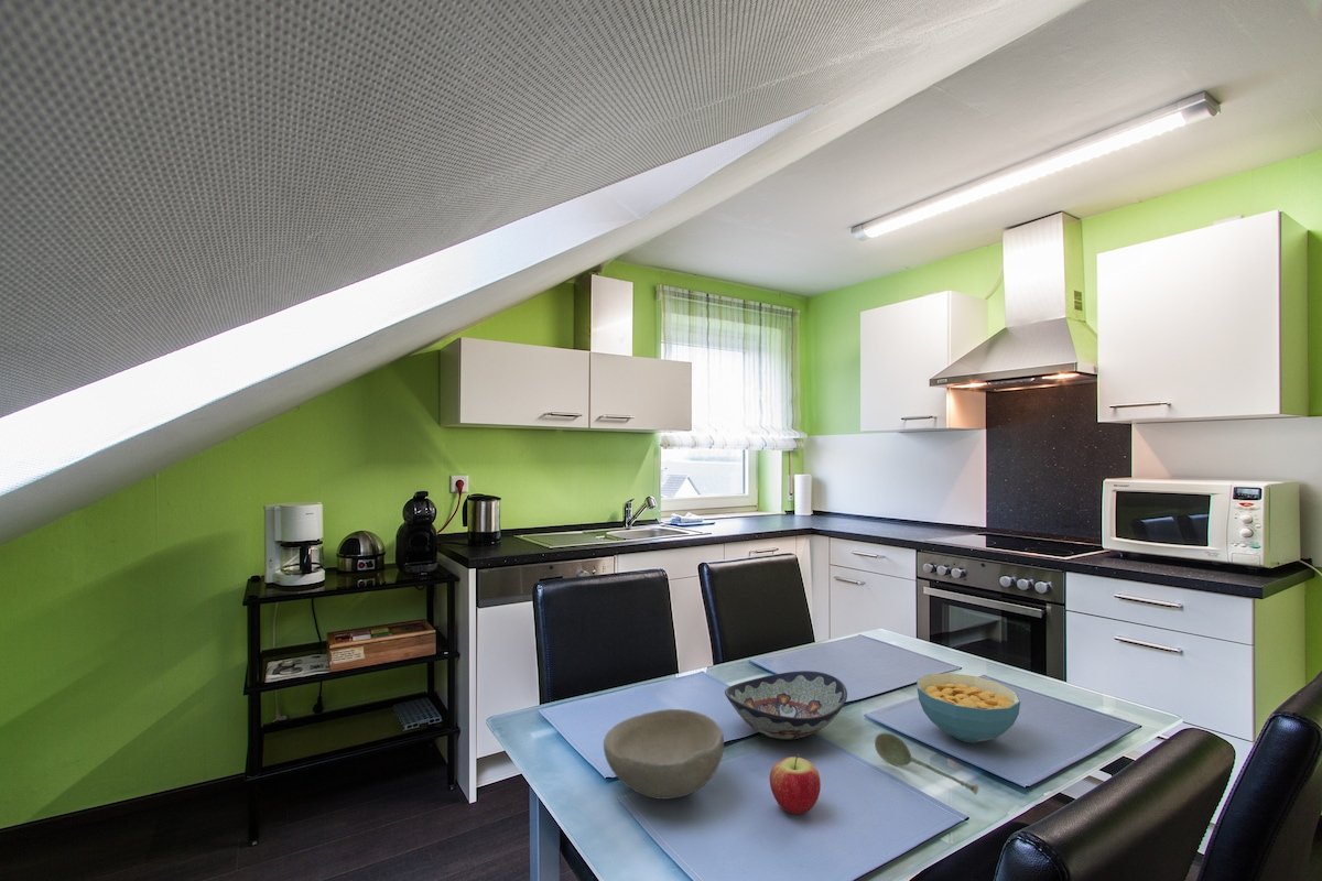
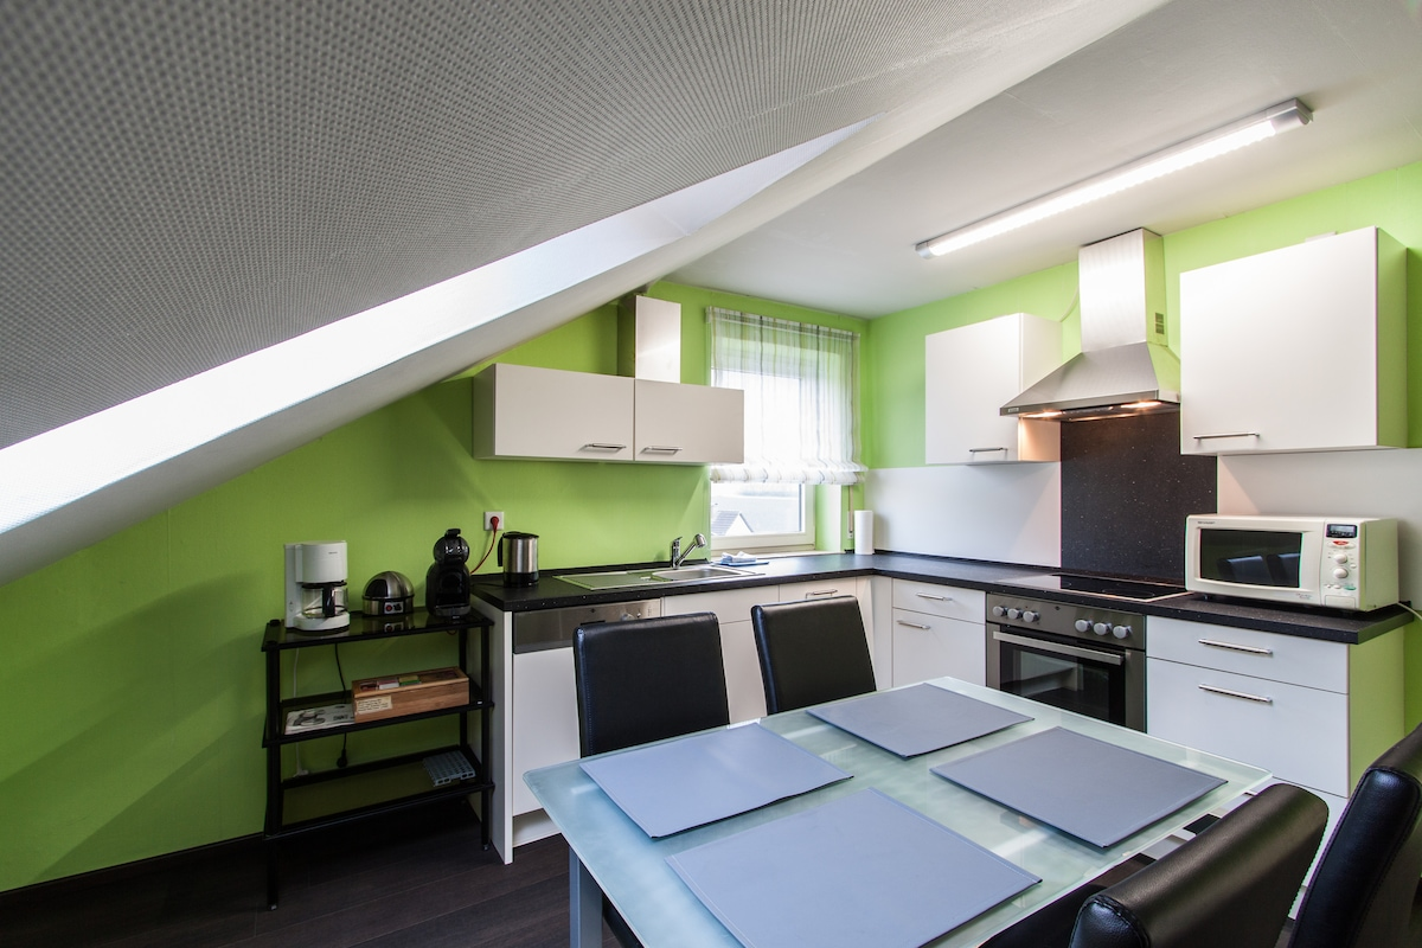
- apple [769,753,822,815]
- bowl [603,708,725,801]
- cereal bowl [915,672,1021,743]
- decorative bowl [724,670,848,741]
- soupspoon [874,731,979,796]
